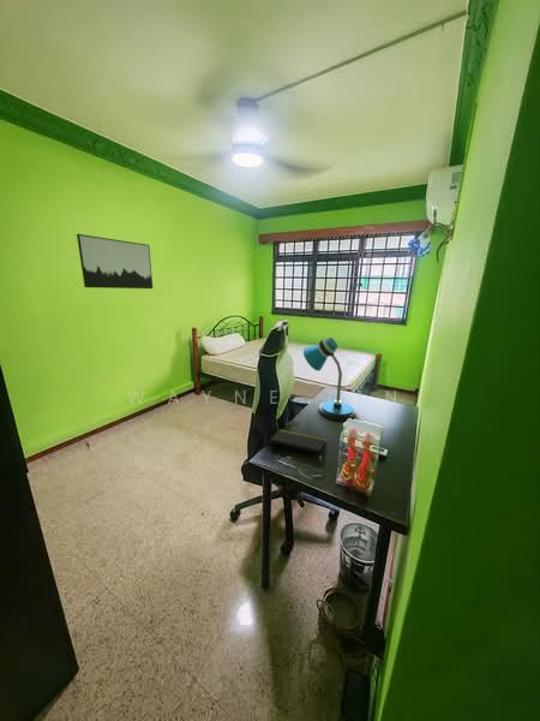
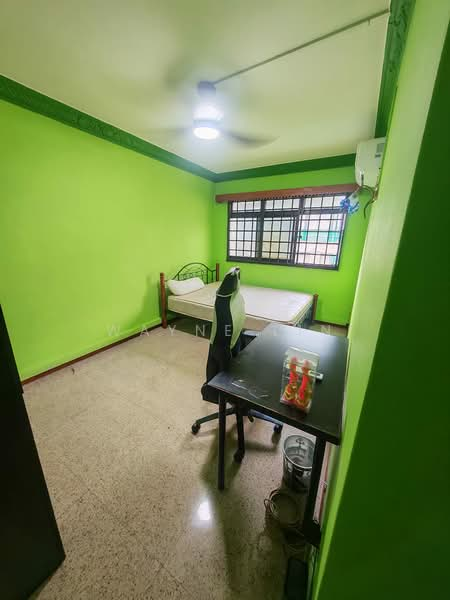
- notepad [269,428,326,454]
- wall art [76,233,154,290]
- desk lamp [302,336,358,423]
